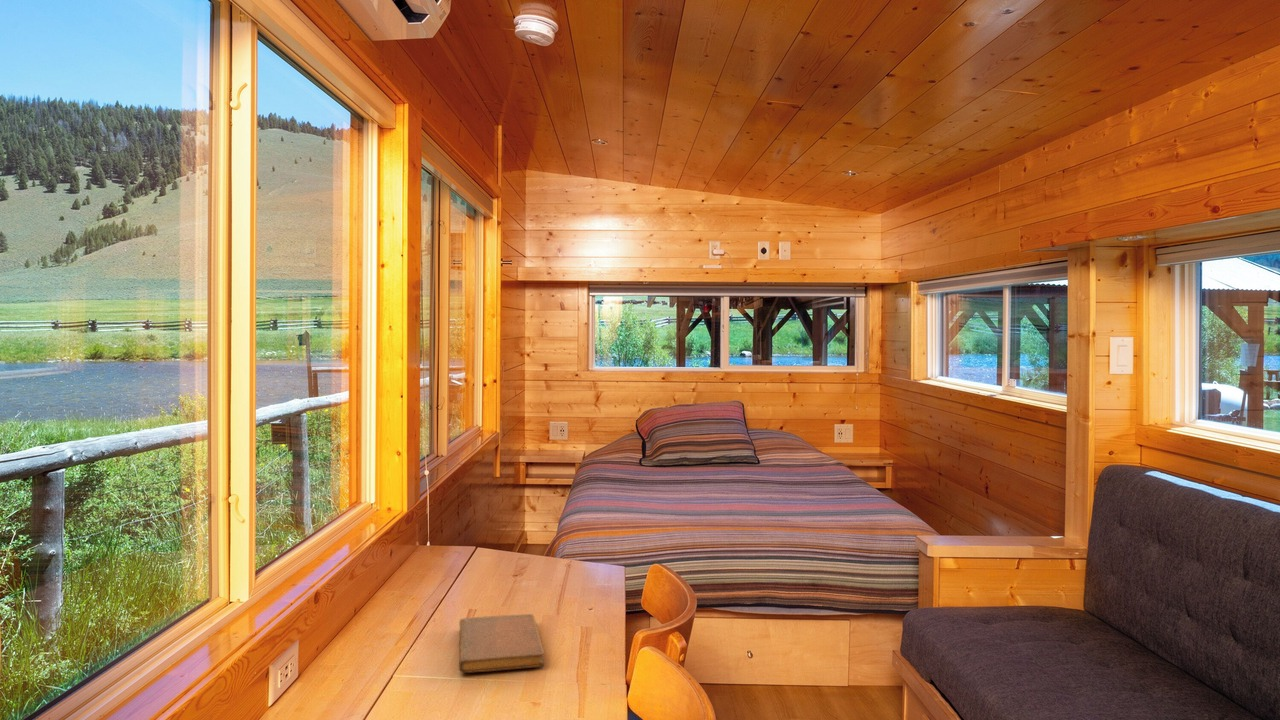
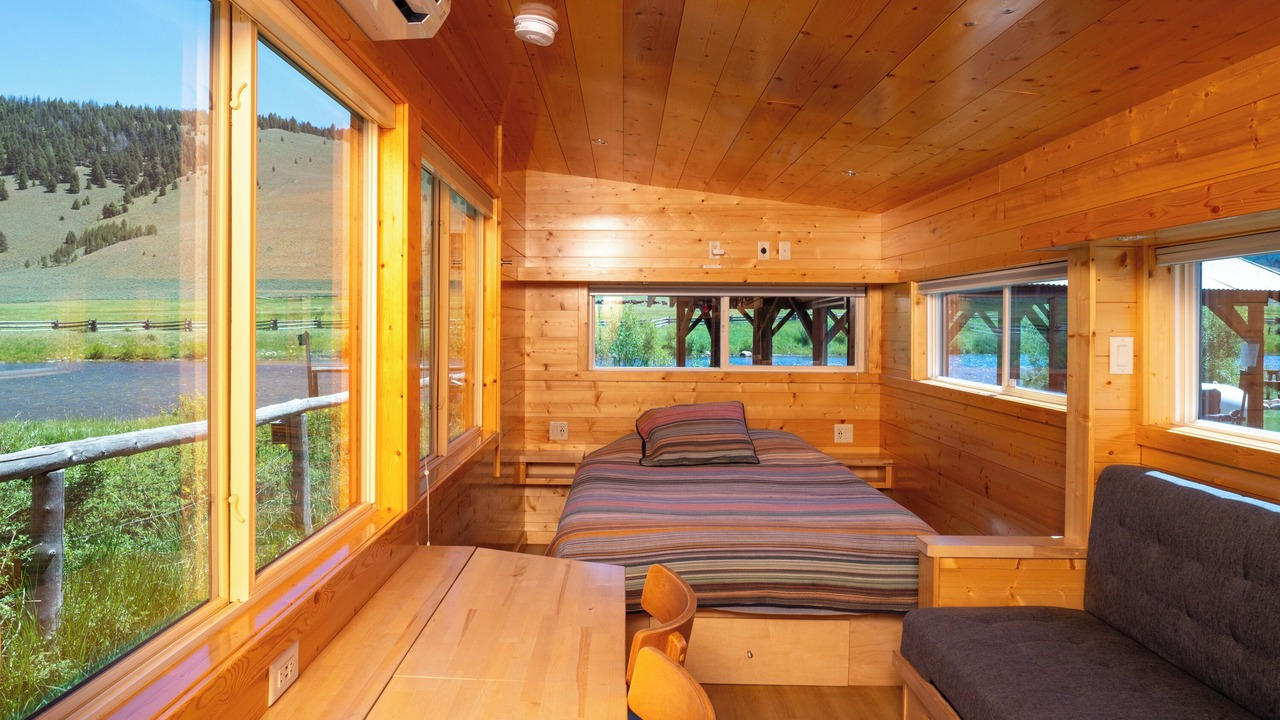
- notebook [458,613,546,674]
